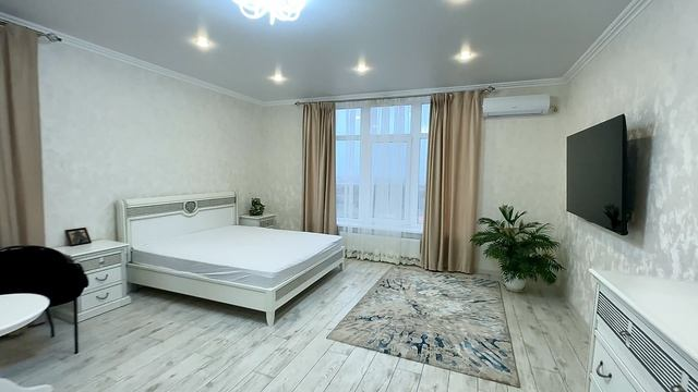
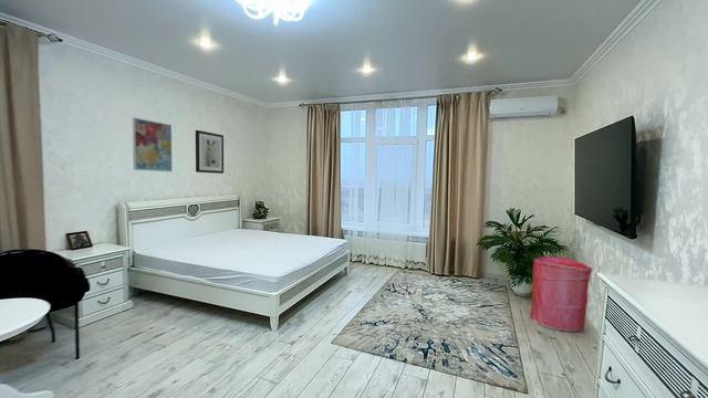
+ laundry hamper [529,255,593,333]
+ wall art [195,129,225,175]
+ wall art [132,116,173,172]
